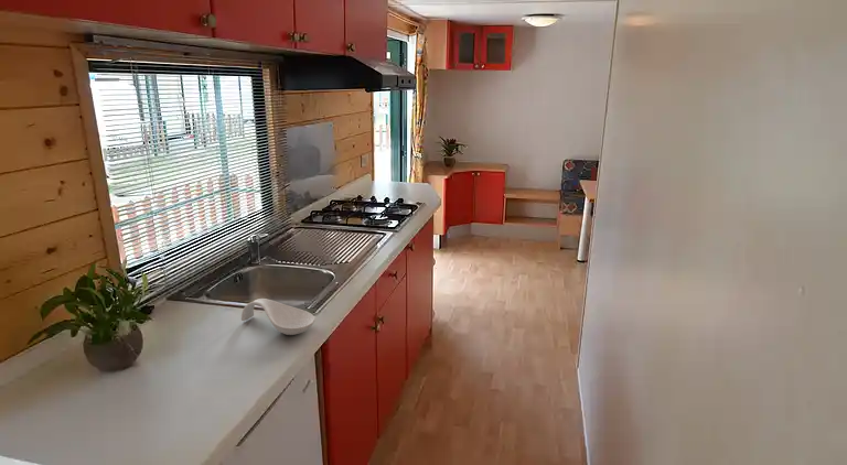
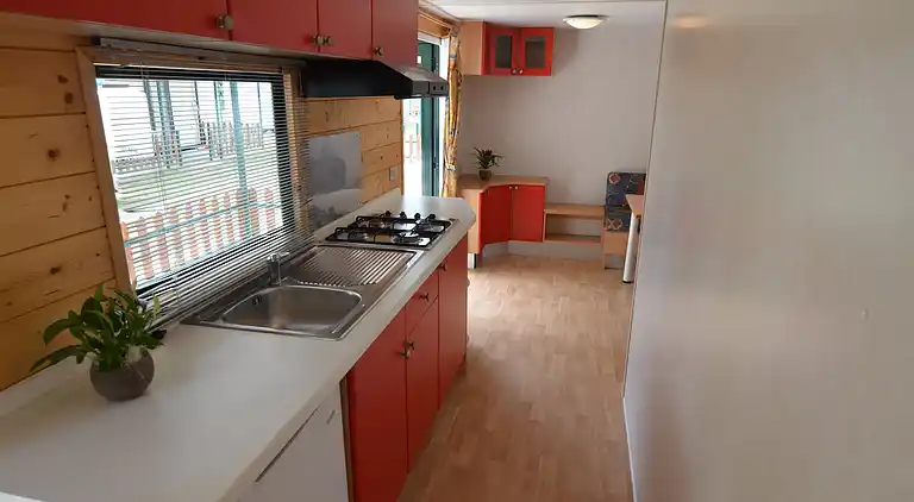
- spoon rest [240,298,317,336]
